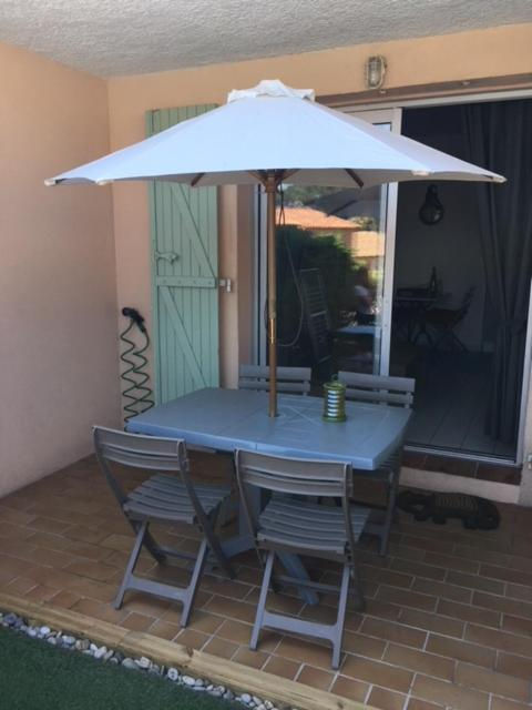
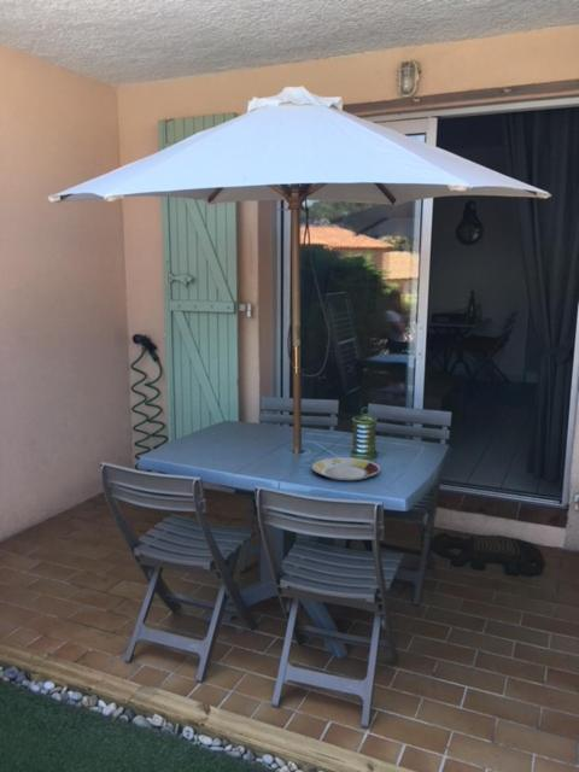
+ plate [311,456,381,481]
